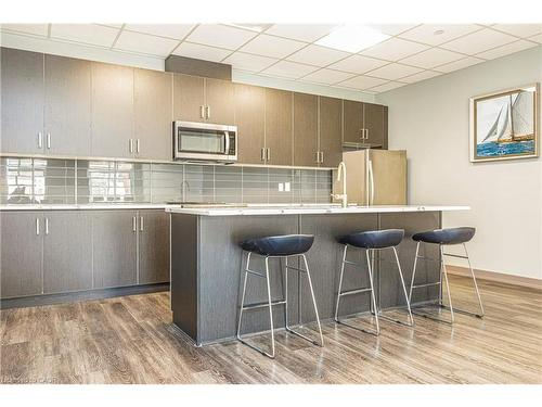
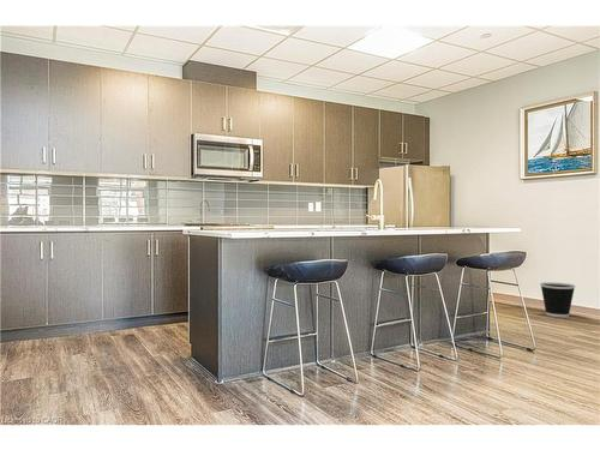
+ wastebasket [539,282,576,318]
